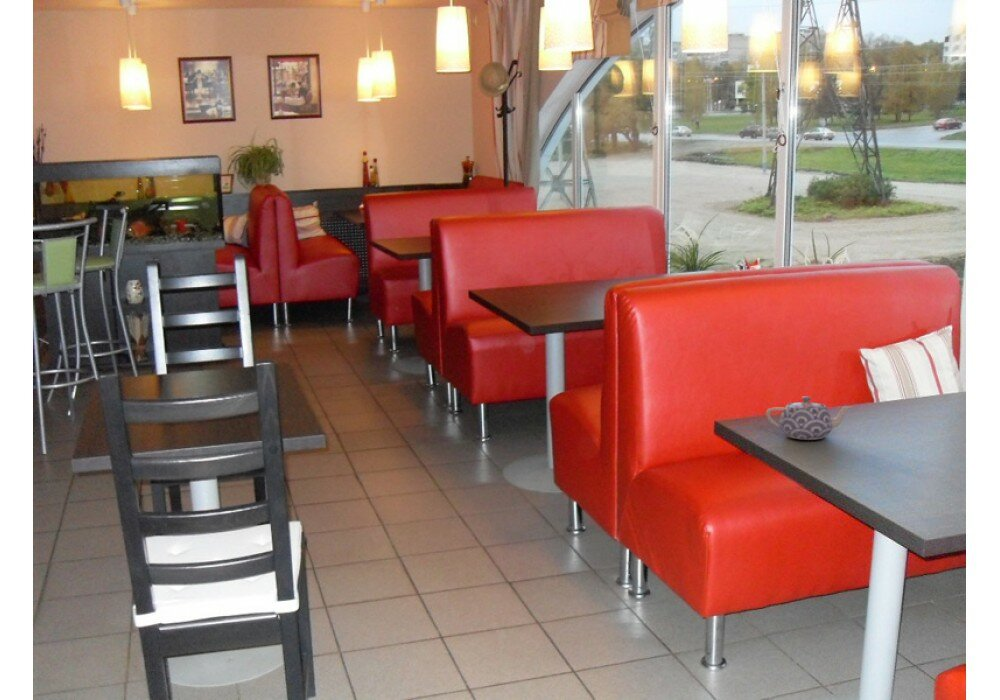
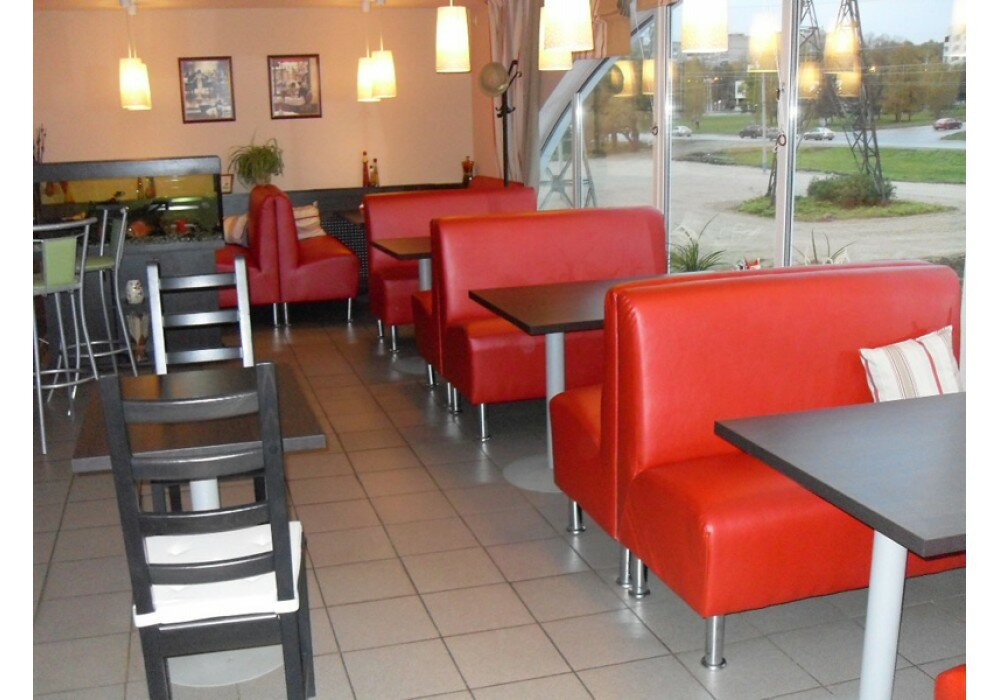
- teapot [765,396,854,441]
